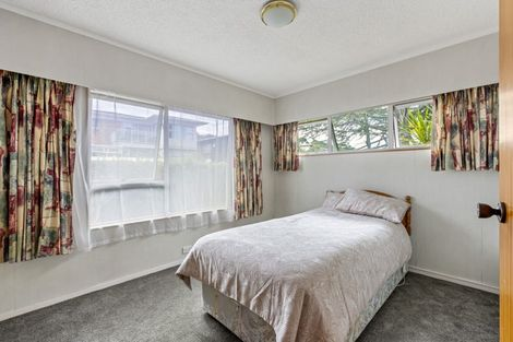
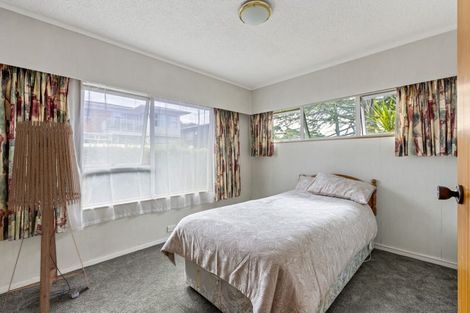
+ floor lamp [1,120,90,313]
